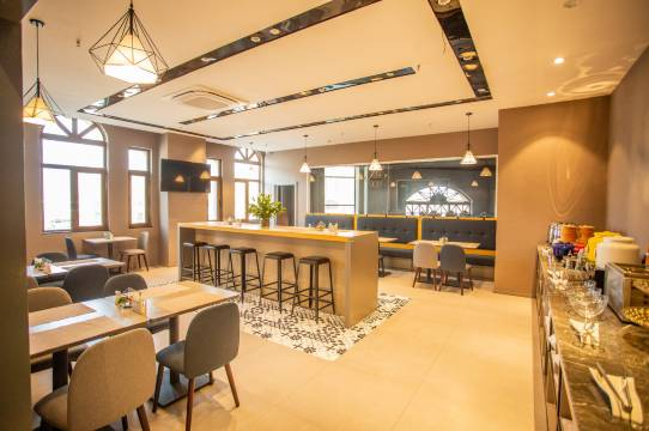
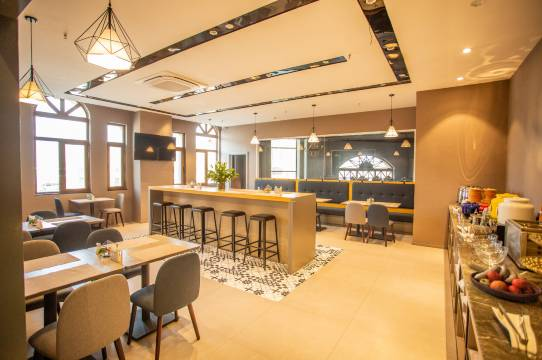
+ fruit bowl [465,261,542,304]
